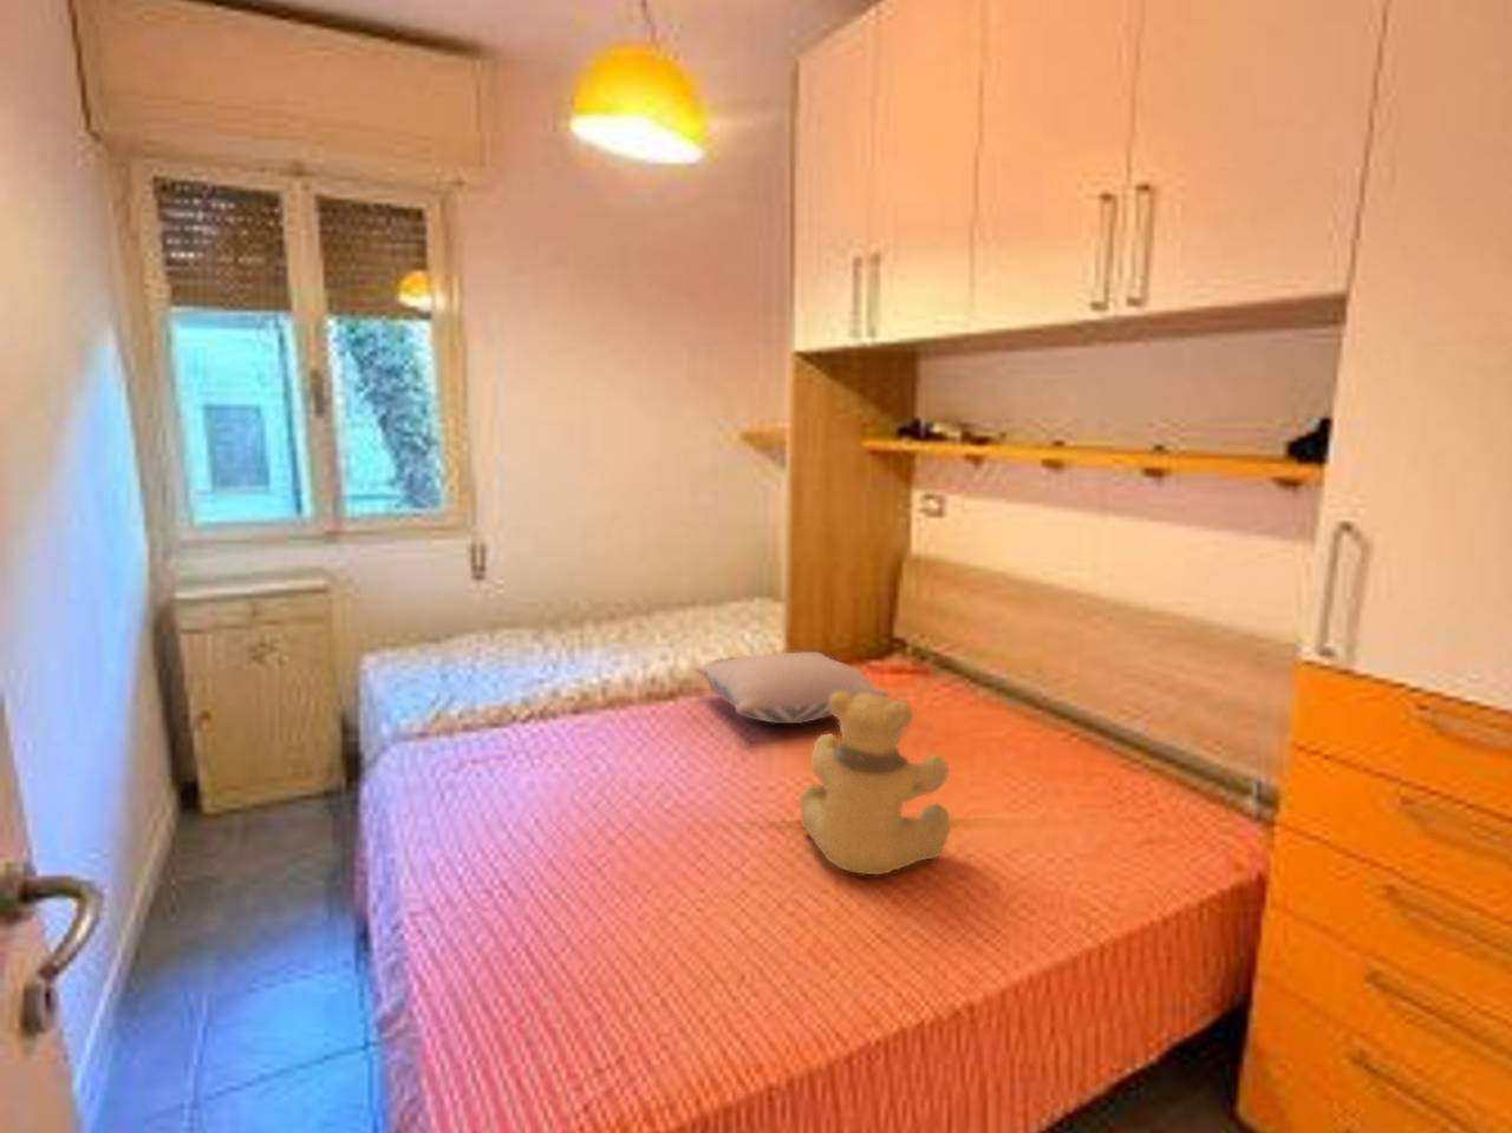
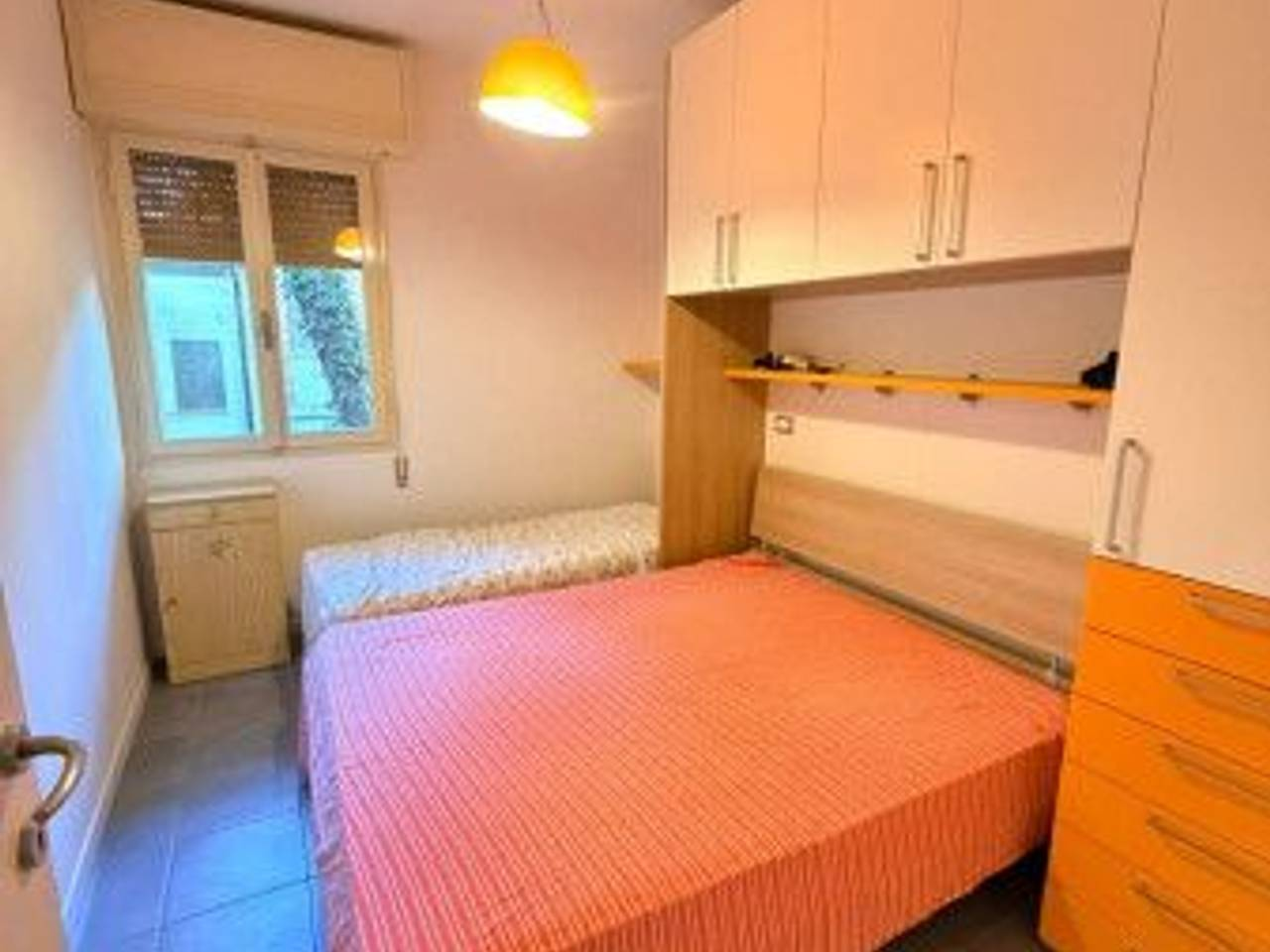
- teddy bear [799,691,952,876]
- pillow [693,650,889,725]
